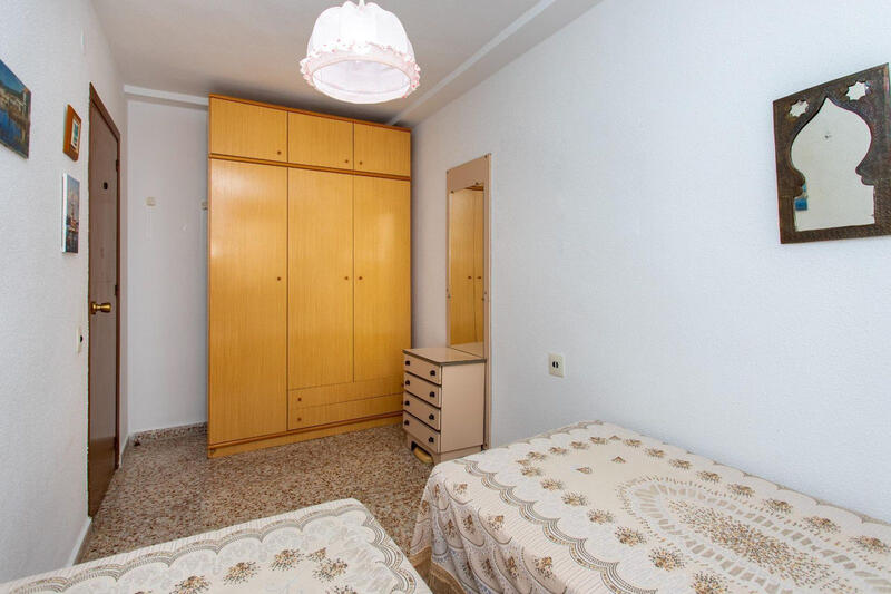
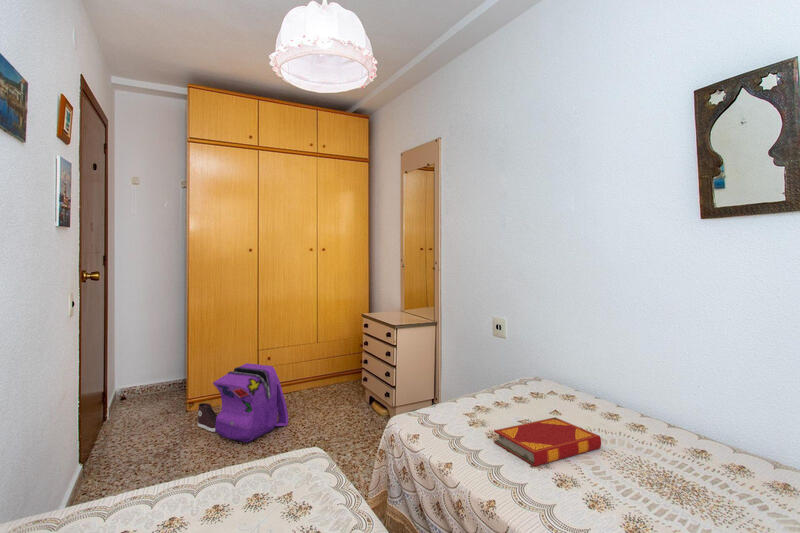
+ hardback book [493,417,602,467]
+ backpack [212,362,289,443]
+ shoe [197,402,218,433]
